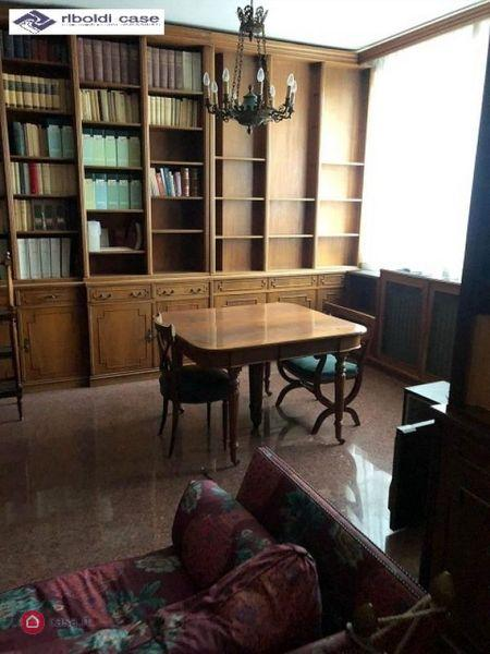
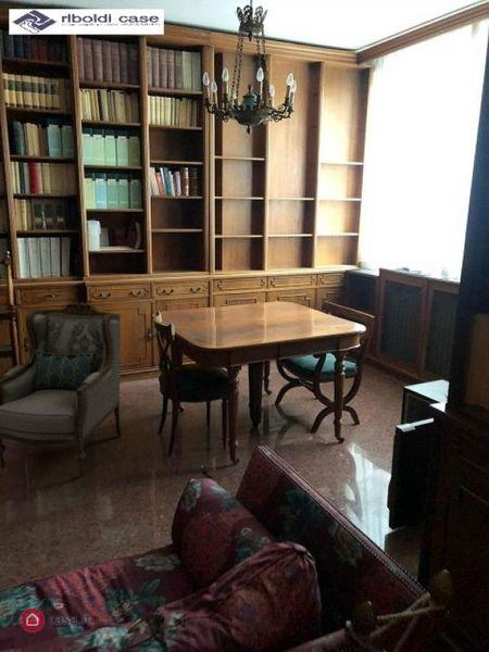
+ armchair [0,301,123,477]
